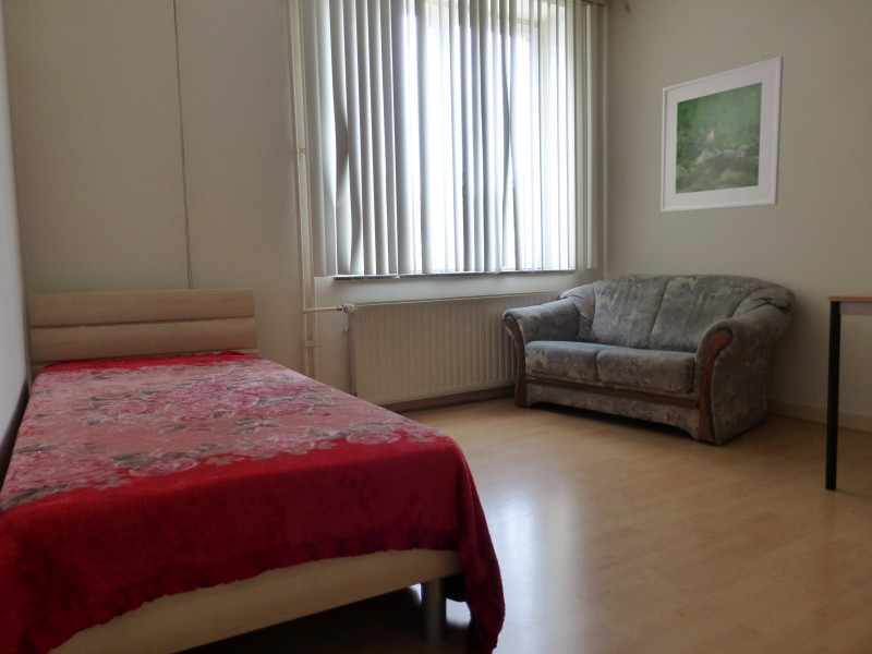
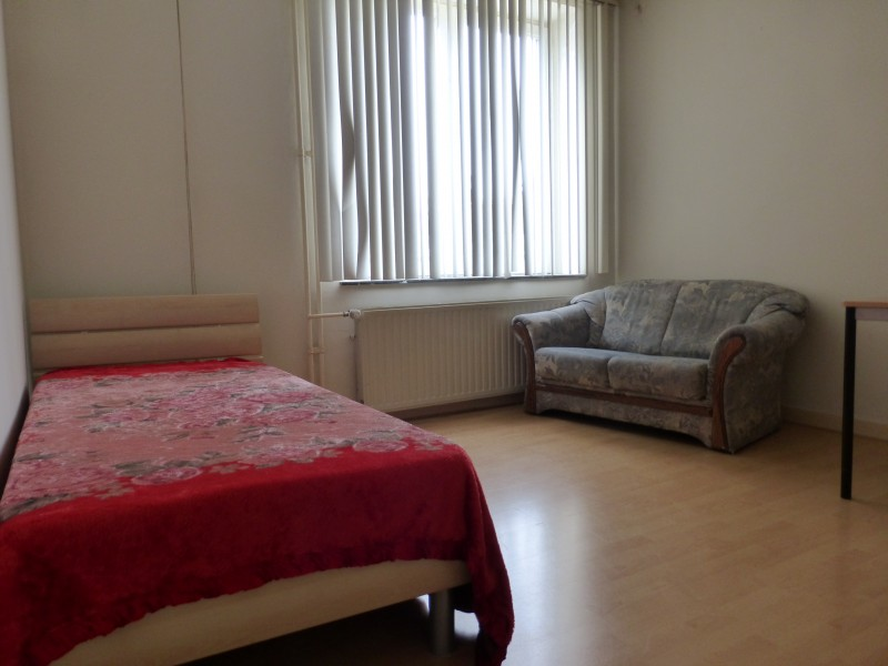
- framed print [659,55,785,214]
